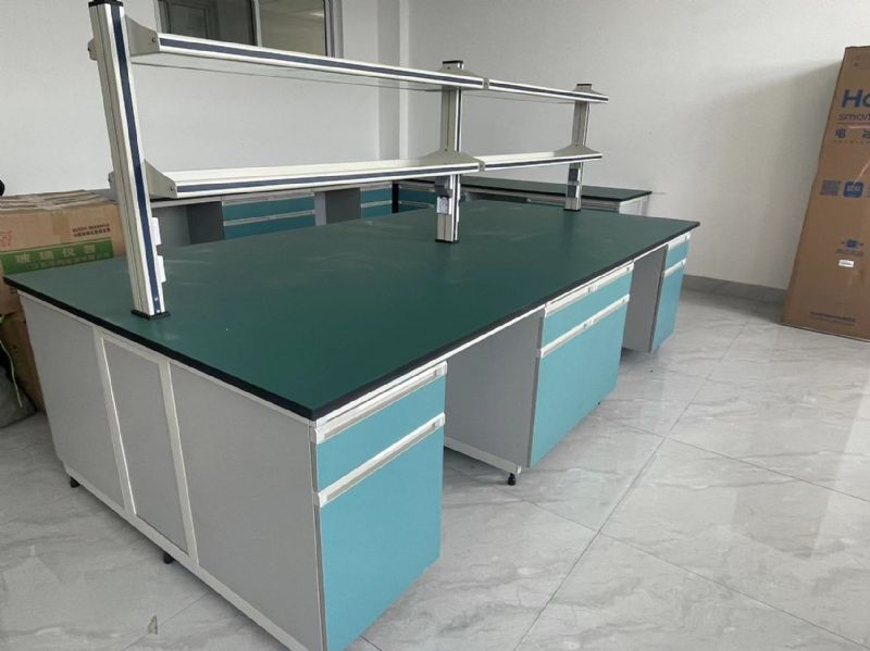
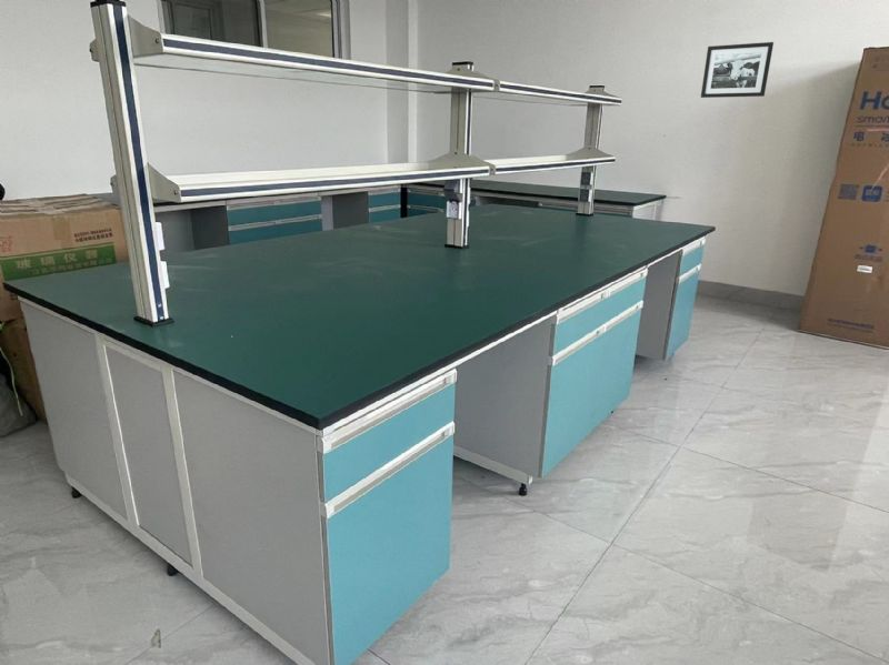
+ picture frame [700,41,775,99]
